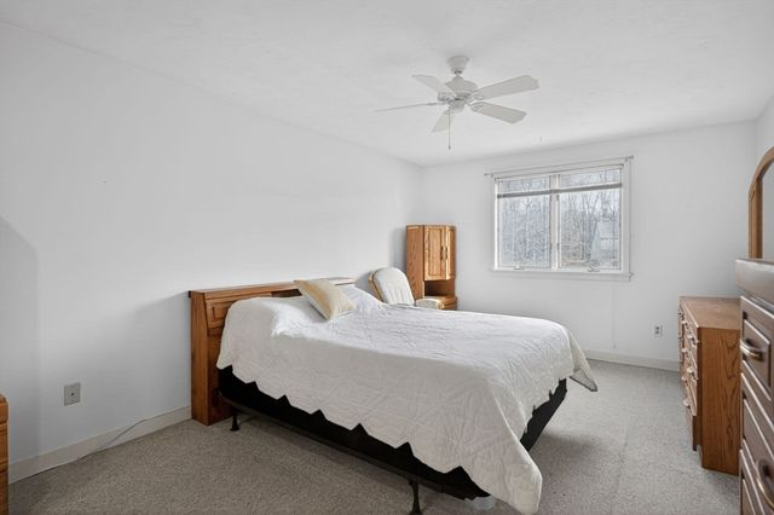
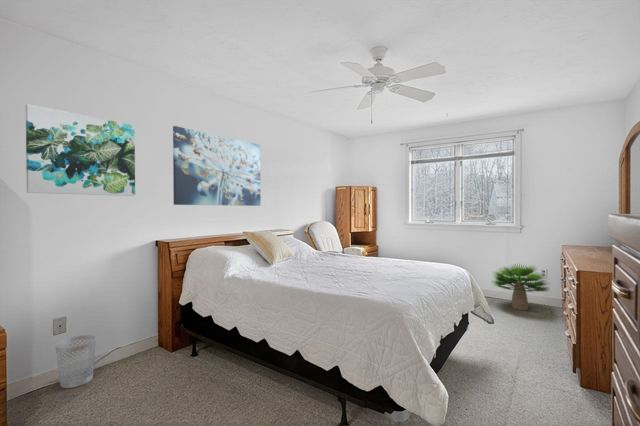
+ wall art [172,125,262,207]
+ wall art [25,103,136,197]
+ potted plant [492,262,550,311]
+ wastebasket [55,334,97,389]
